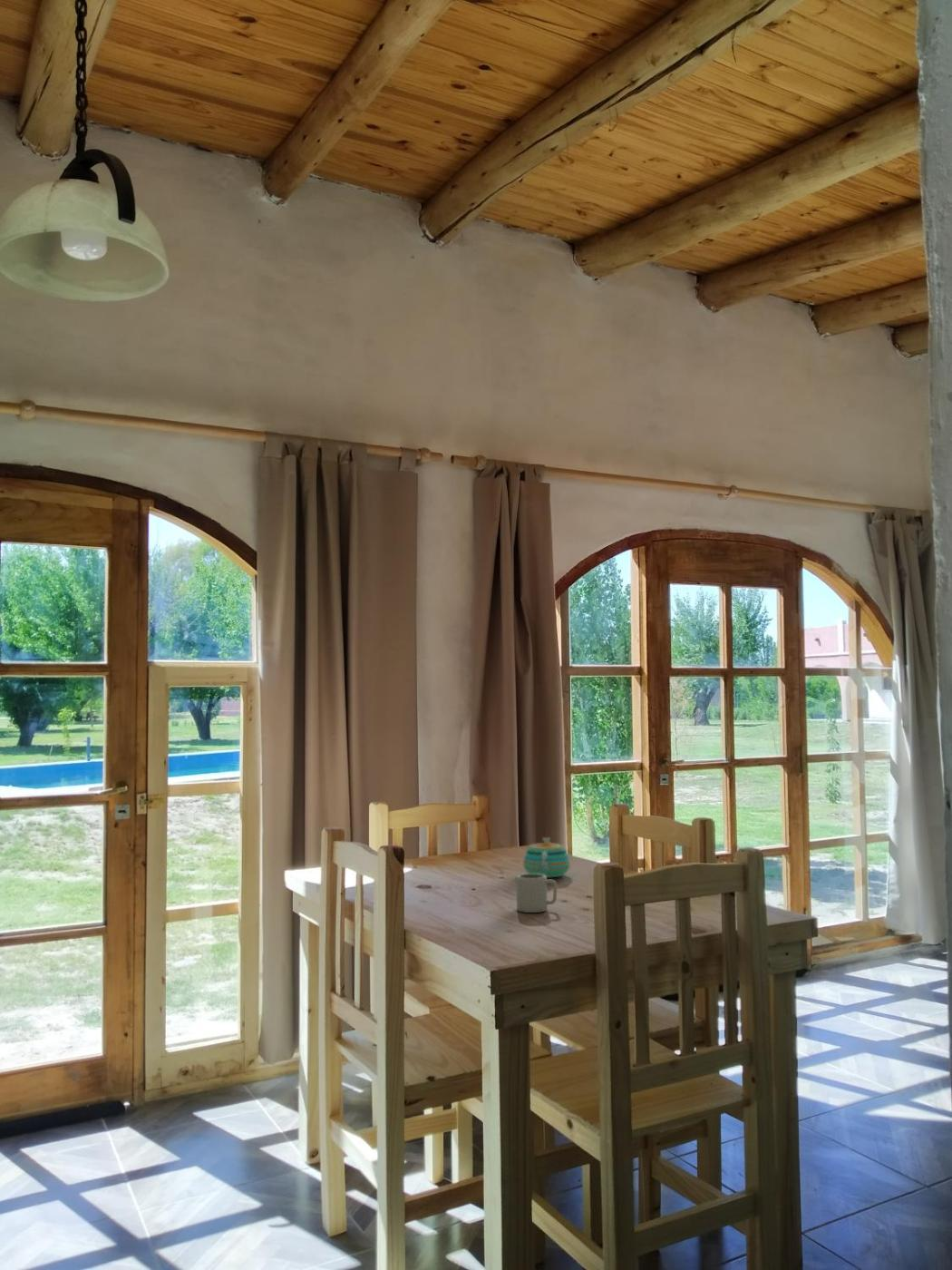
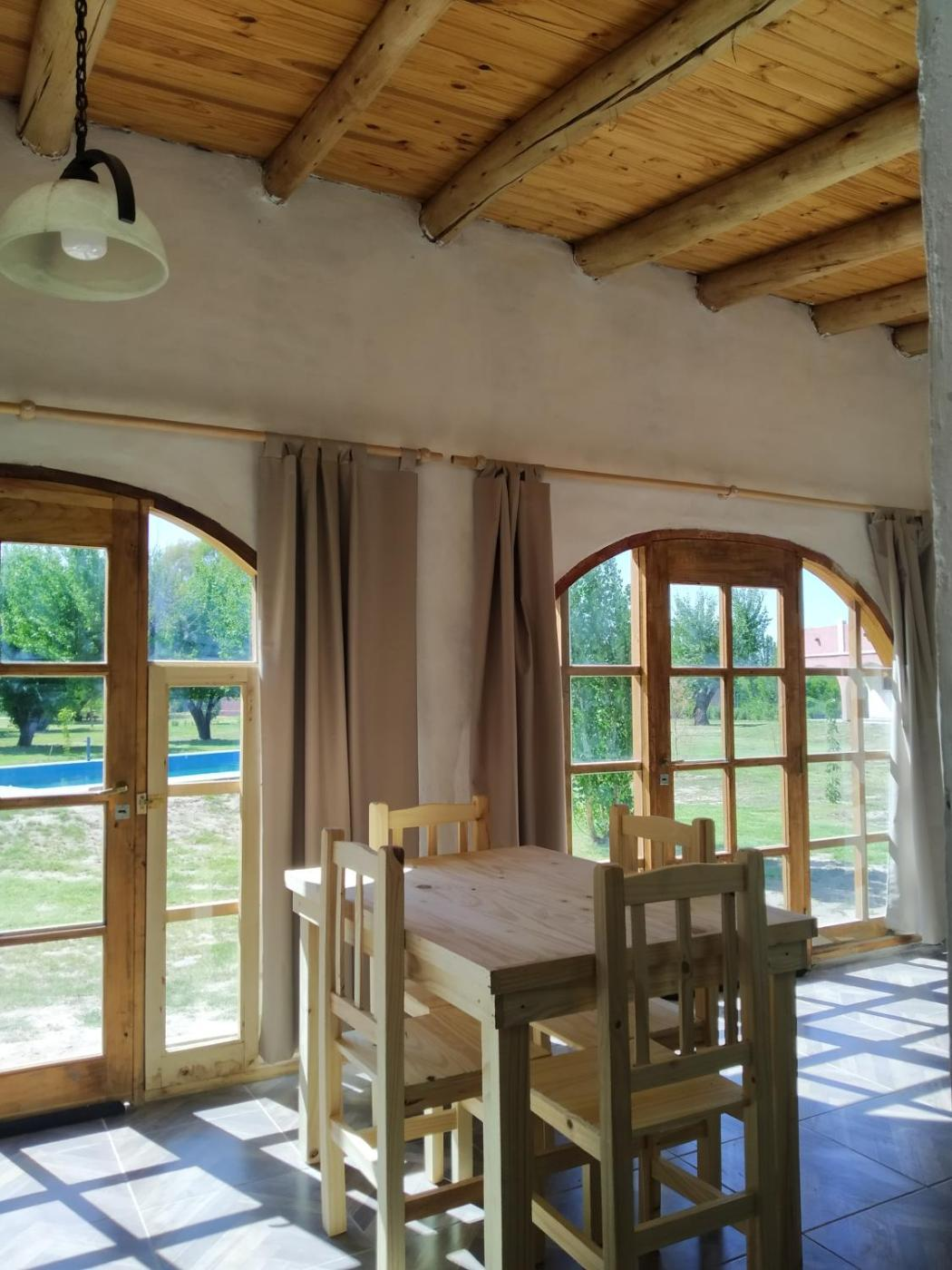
- teapot [522,836,571,878]
- cup [515,873,558,913]
